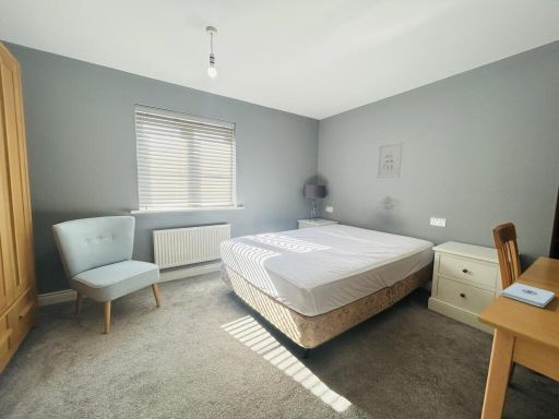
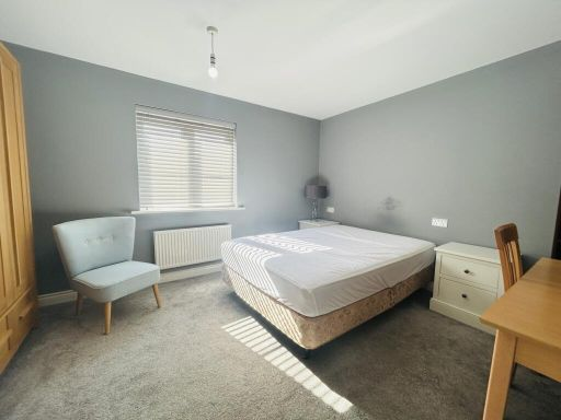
- wall art [376,141,403,179]
- notepad [500,282,556,309]
